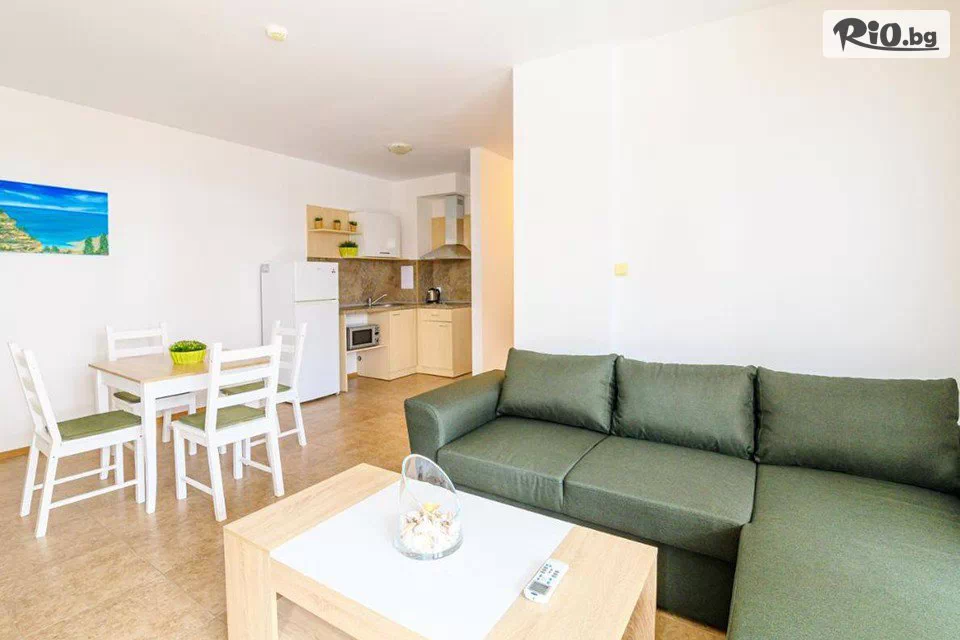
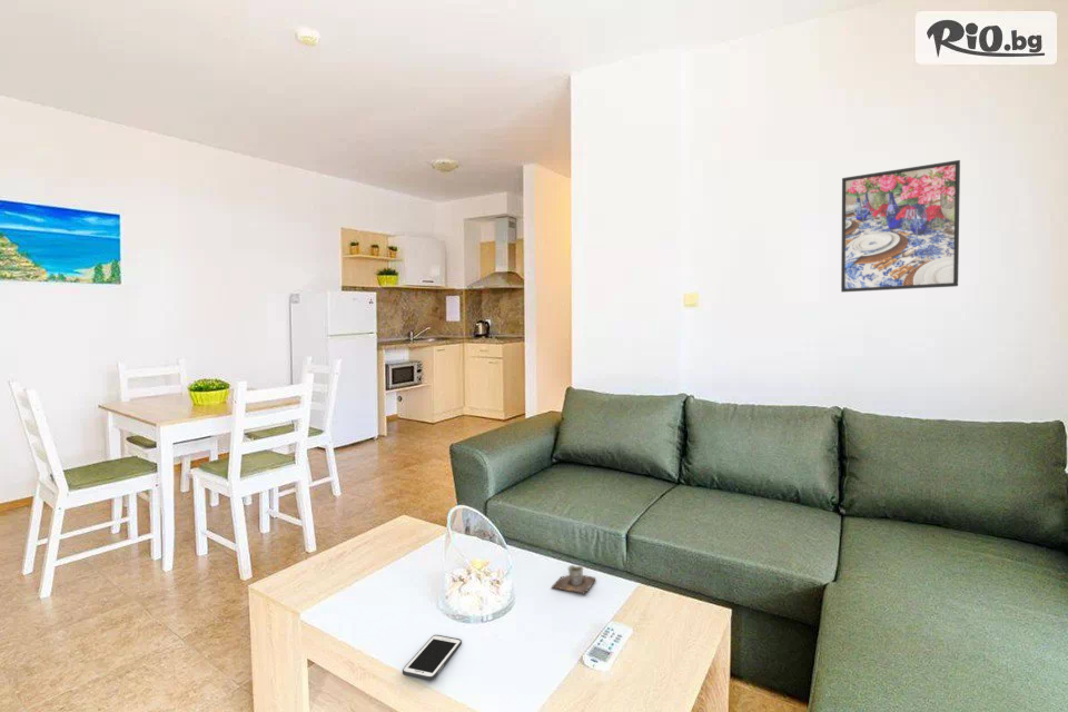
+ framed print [840,159,961,294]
+ cell phone [402,634,463,682]
+ cup [551,564,597,595]
